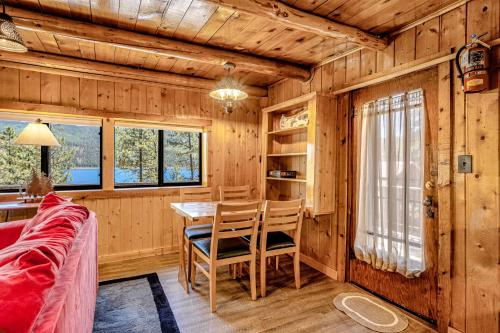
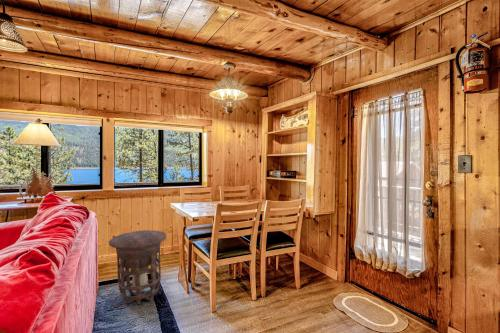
+ side table [108,229,167,305]
